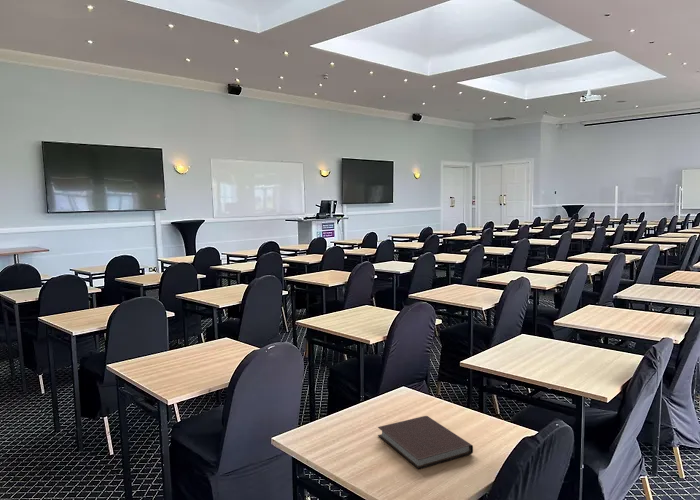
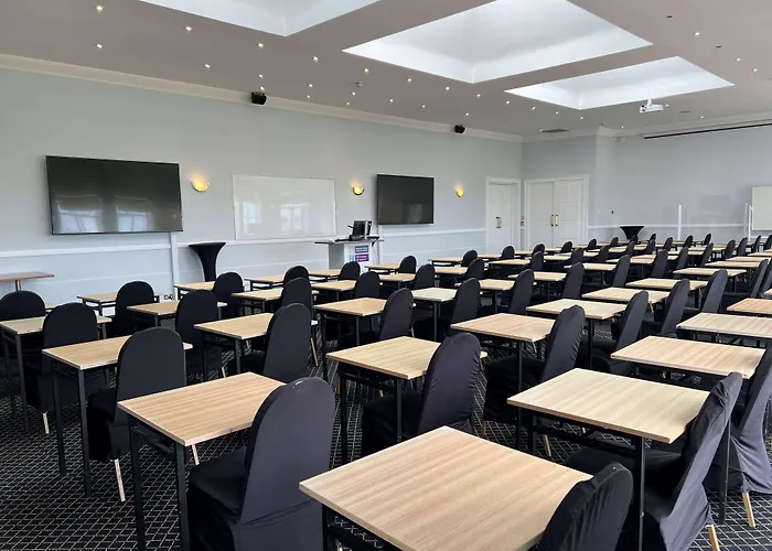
- notebook [377,415,474,470]
